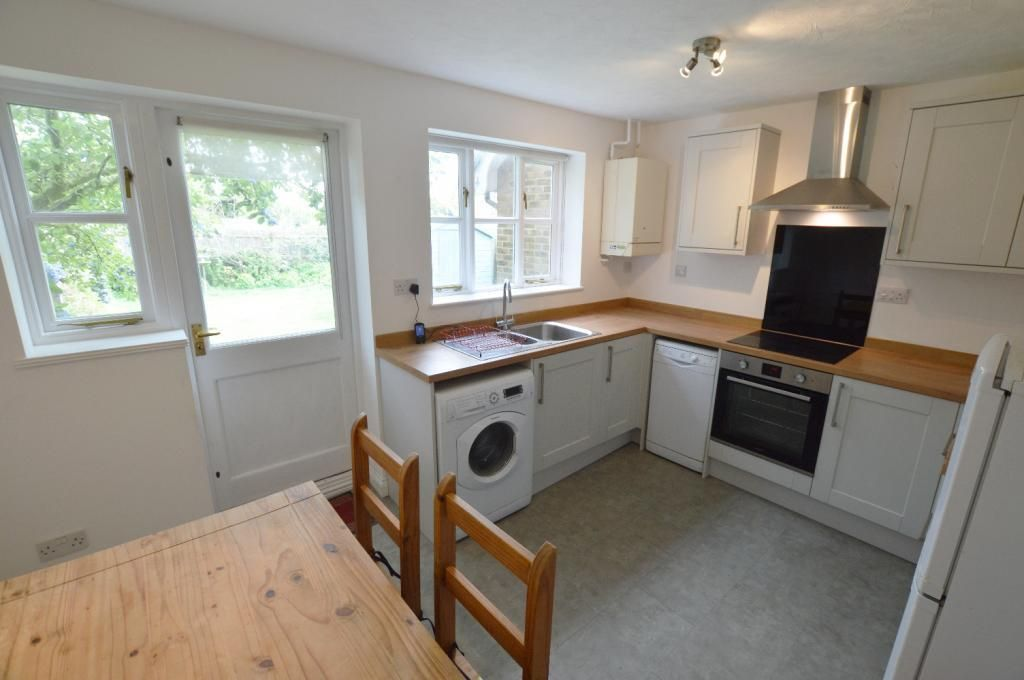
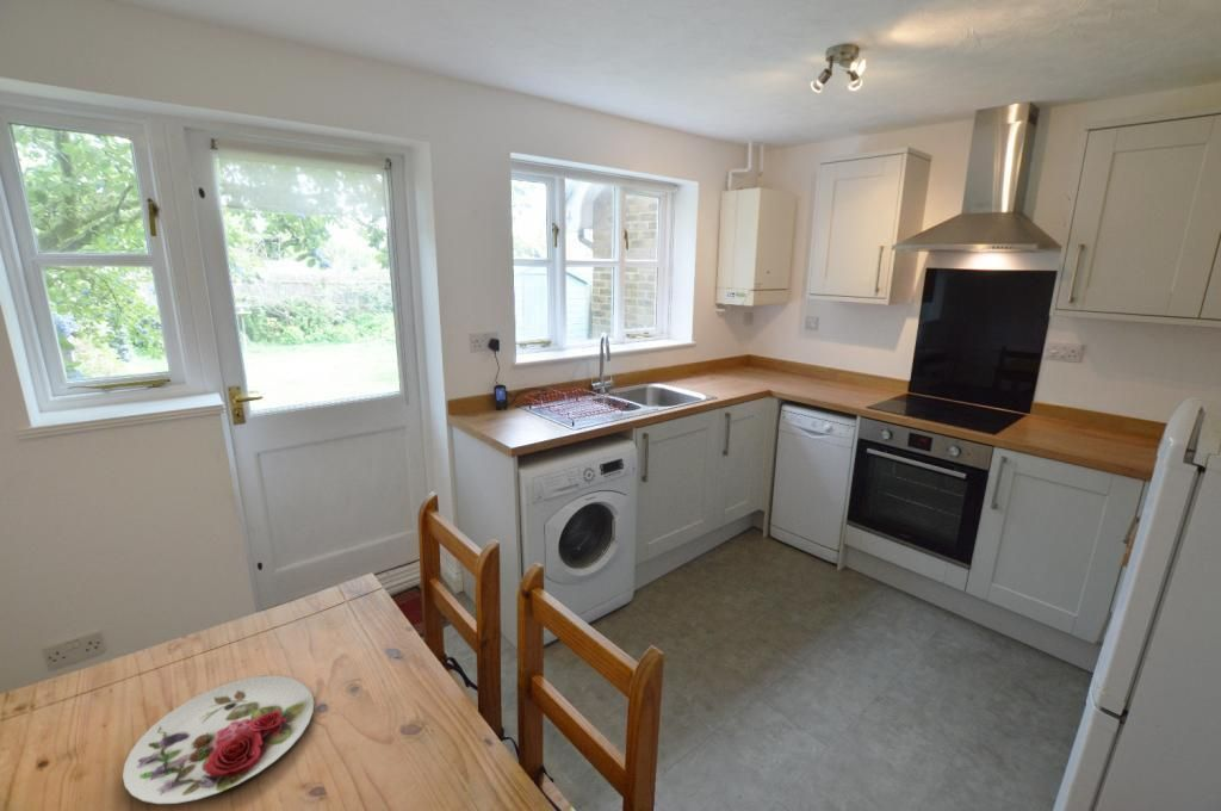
+ plate [122,675,315,805]
